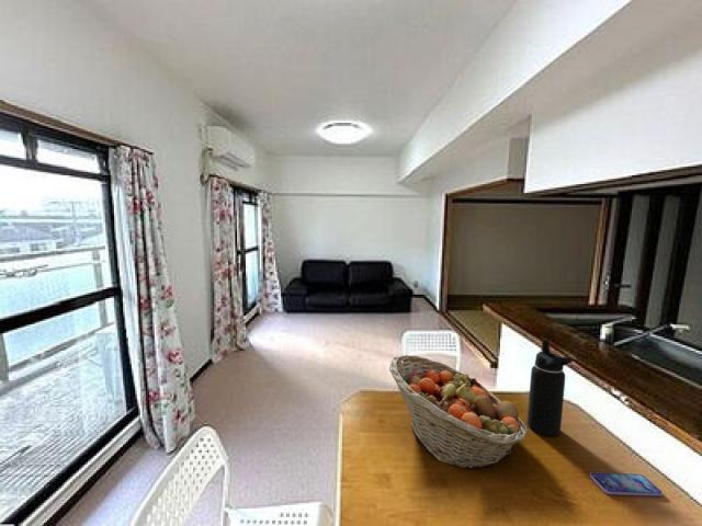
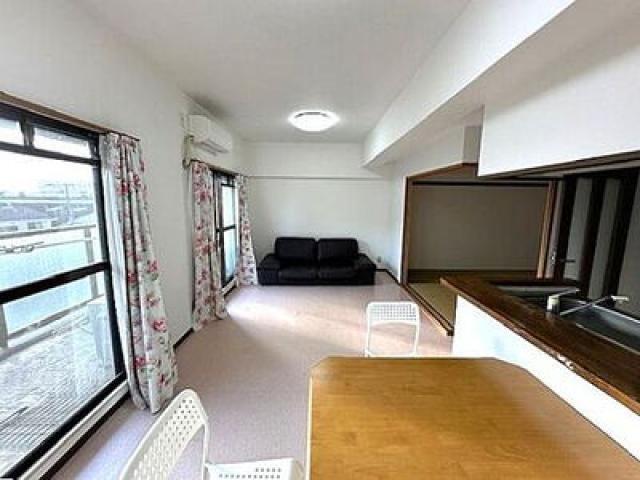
- smartphone [589,471,664,498]
- fruit basket [388,354,529,470]
- water bottle [526,339,574,437]
